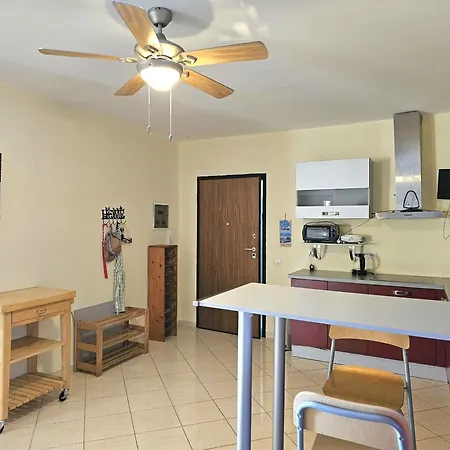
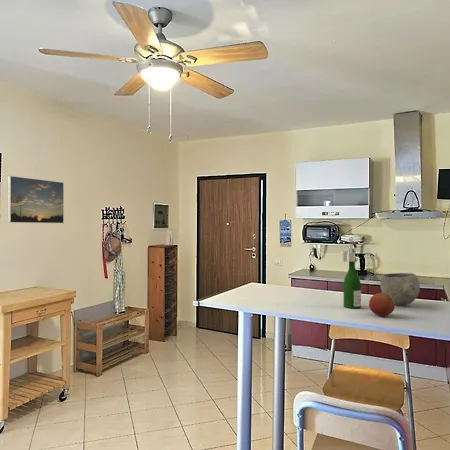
+ wine bottle [340,238,362,309]
+ bowl [379,272,421,306]
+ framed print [7,175,65,224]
+ fruit [368,292,396,317]
